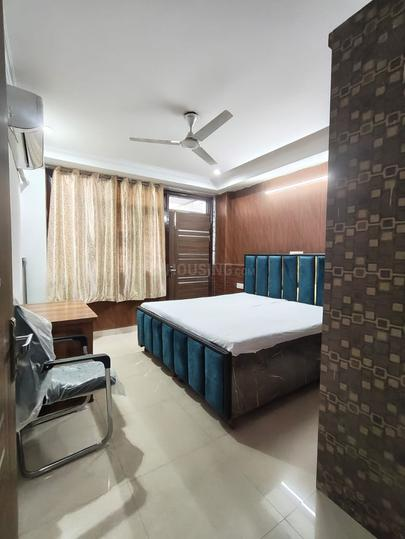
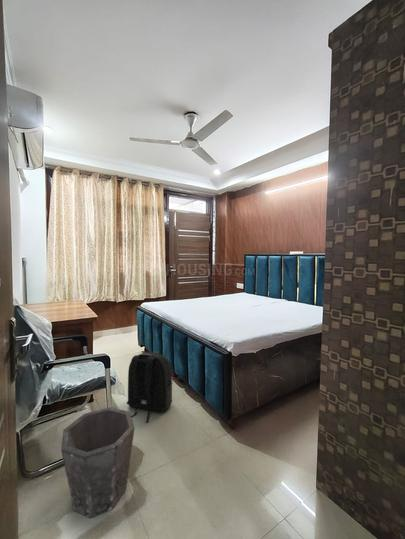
+ backpack [126,351,174,423]
+ waste bin [60,406,135,519]
